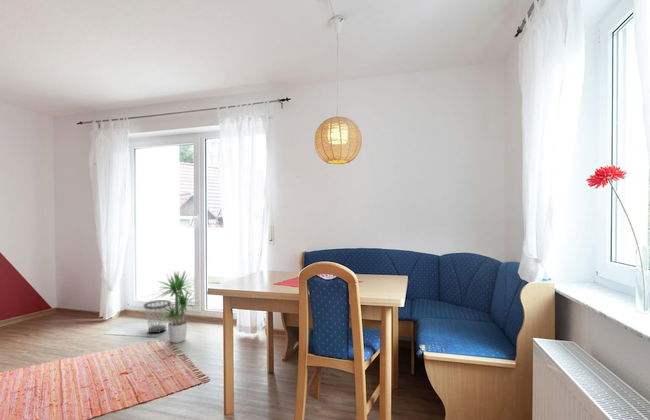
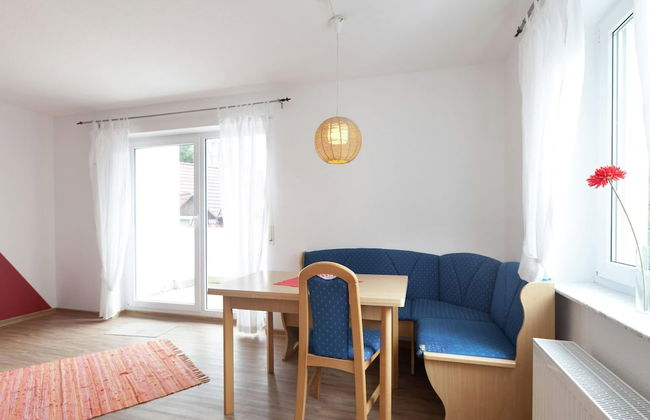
- wastebasket [143,299,172,334]
- potted plant [153,269,200,344]
